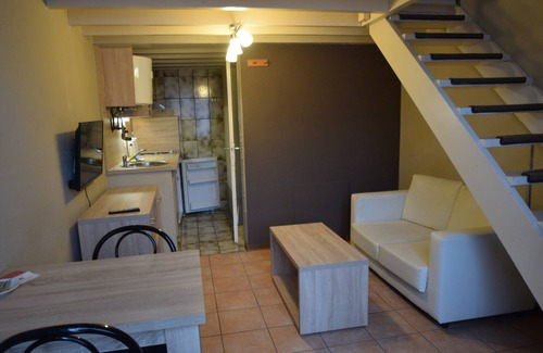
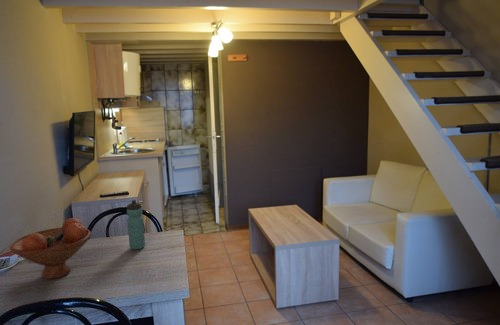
+ fruit bowl [9,217,92,280]
+ water bottle [126,199,146,251]
